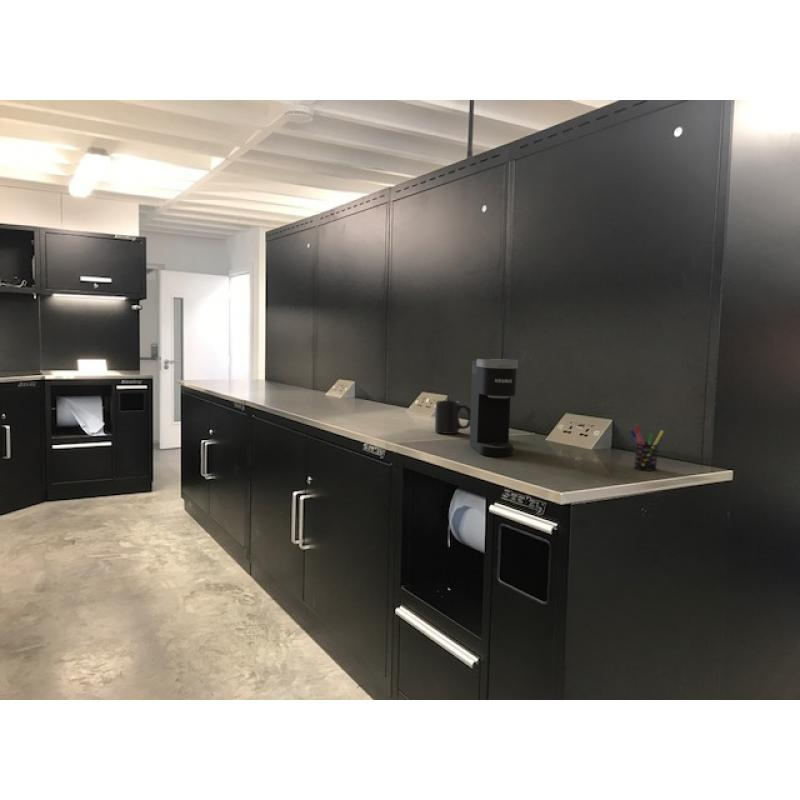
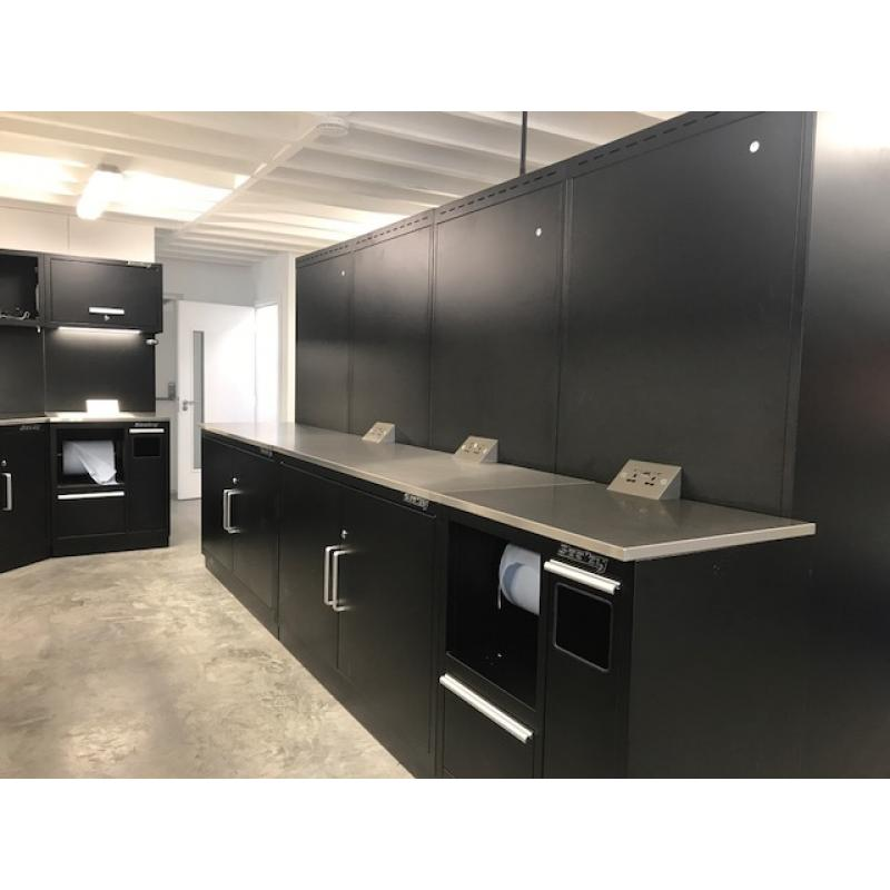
- mug [434,400,471,435]
- pen holder [629,424,665,471]
- coffee maker [468,358,519,458]
